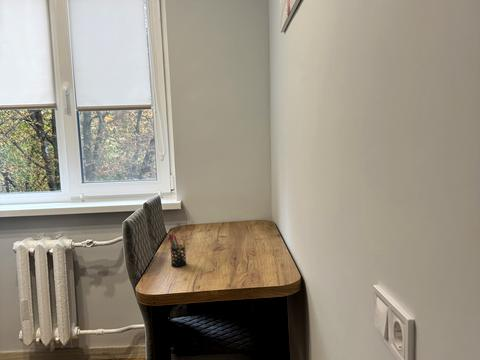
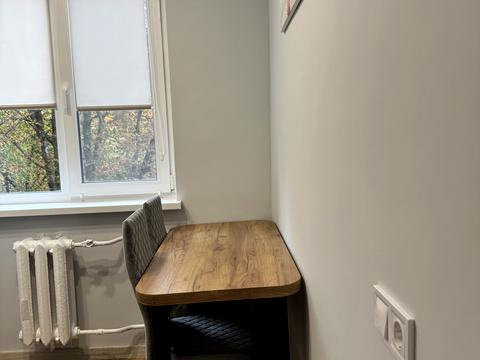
- pen holder [168,233,188,268]
